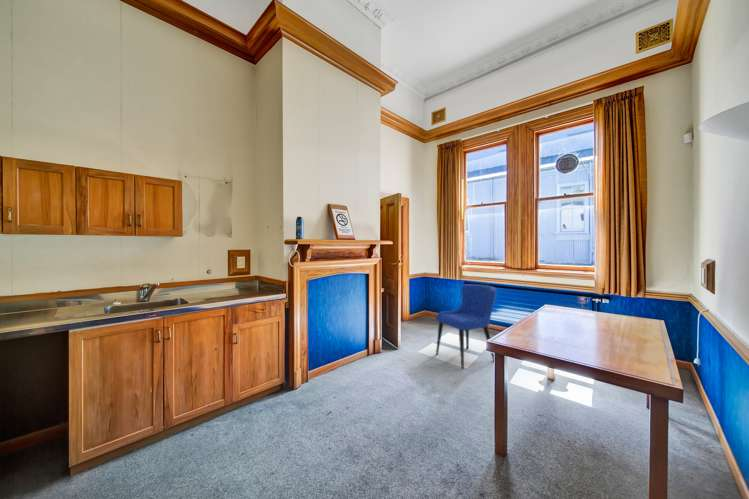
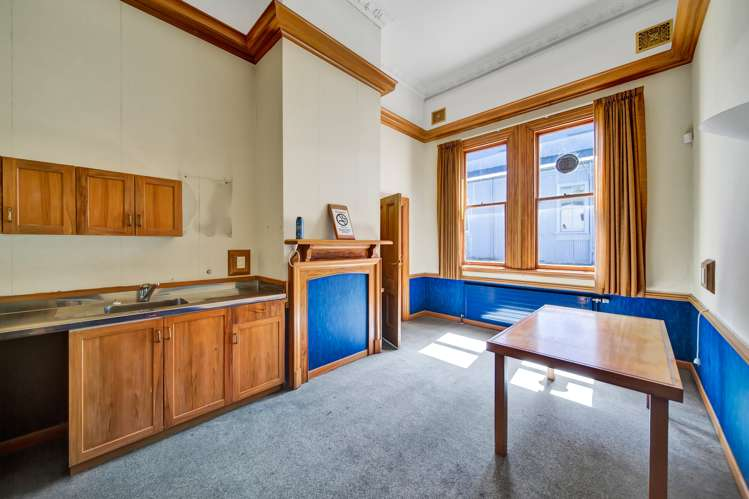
- dining chair [435,283,498,370]
